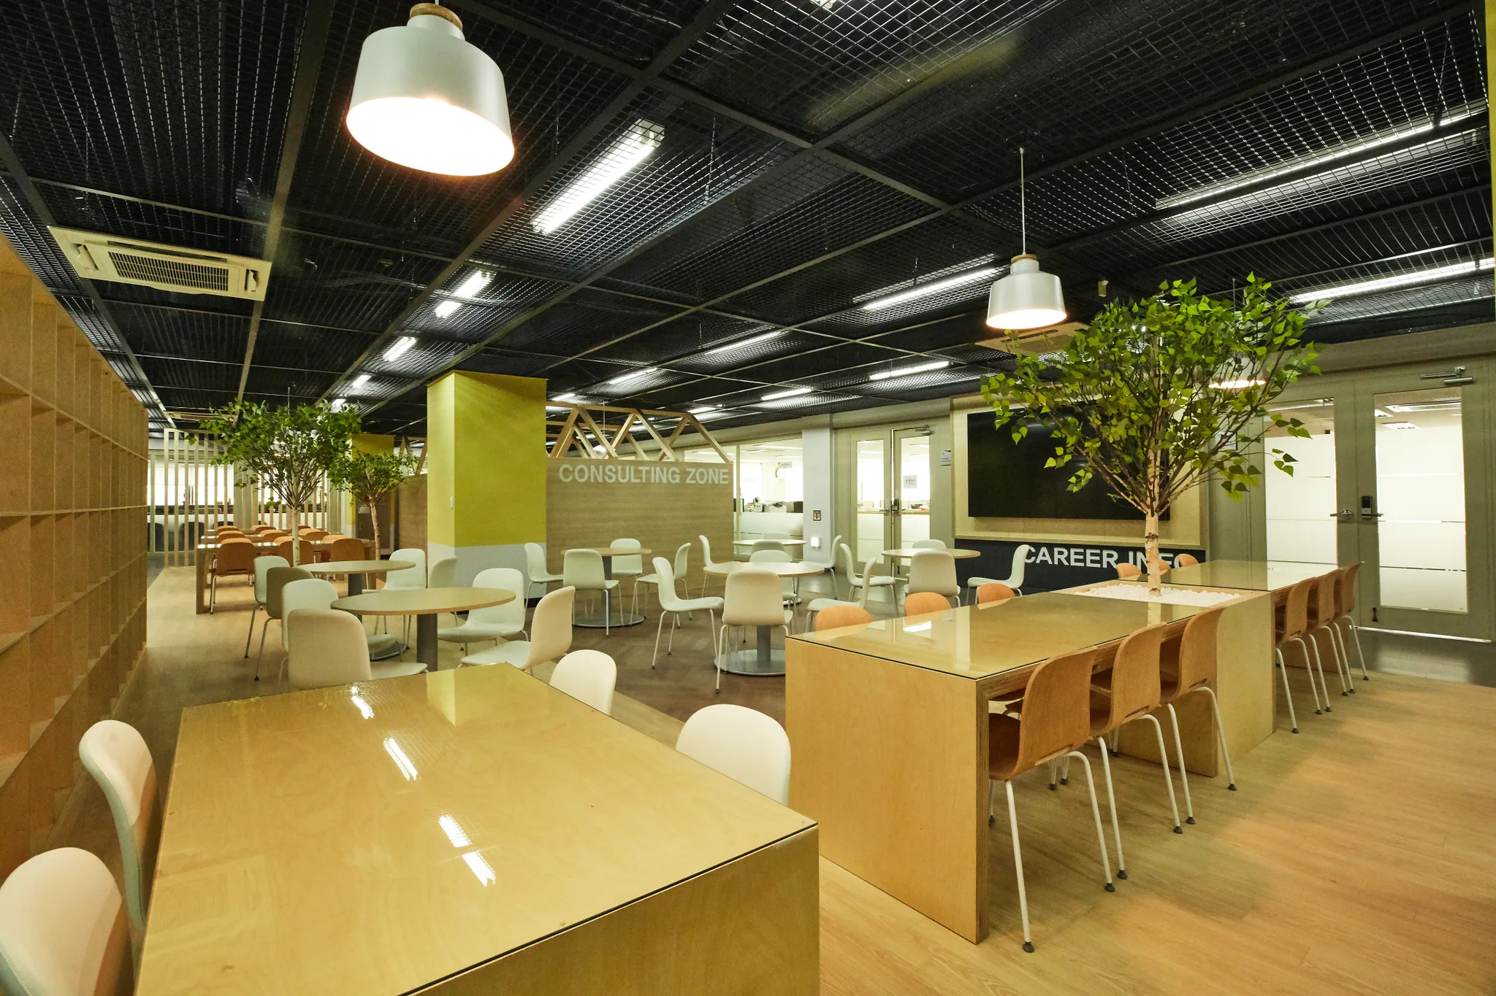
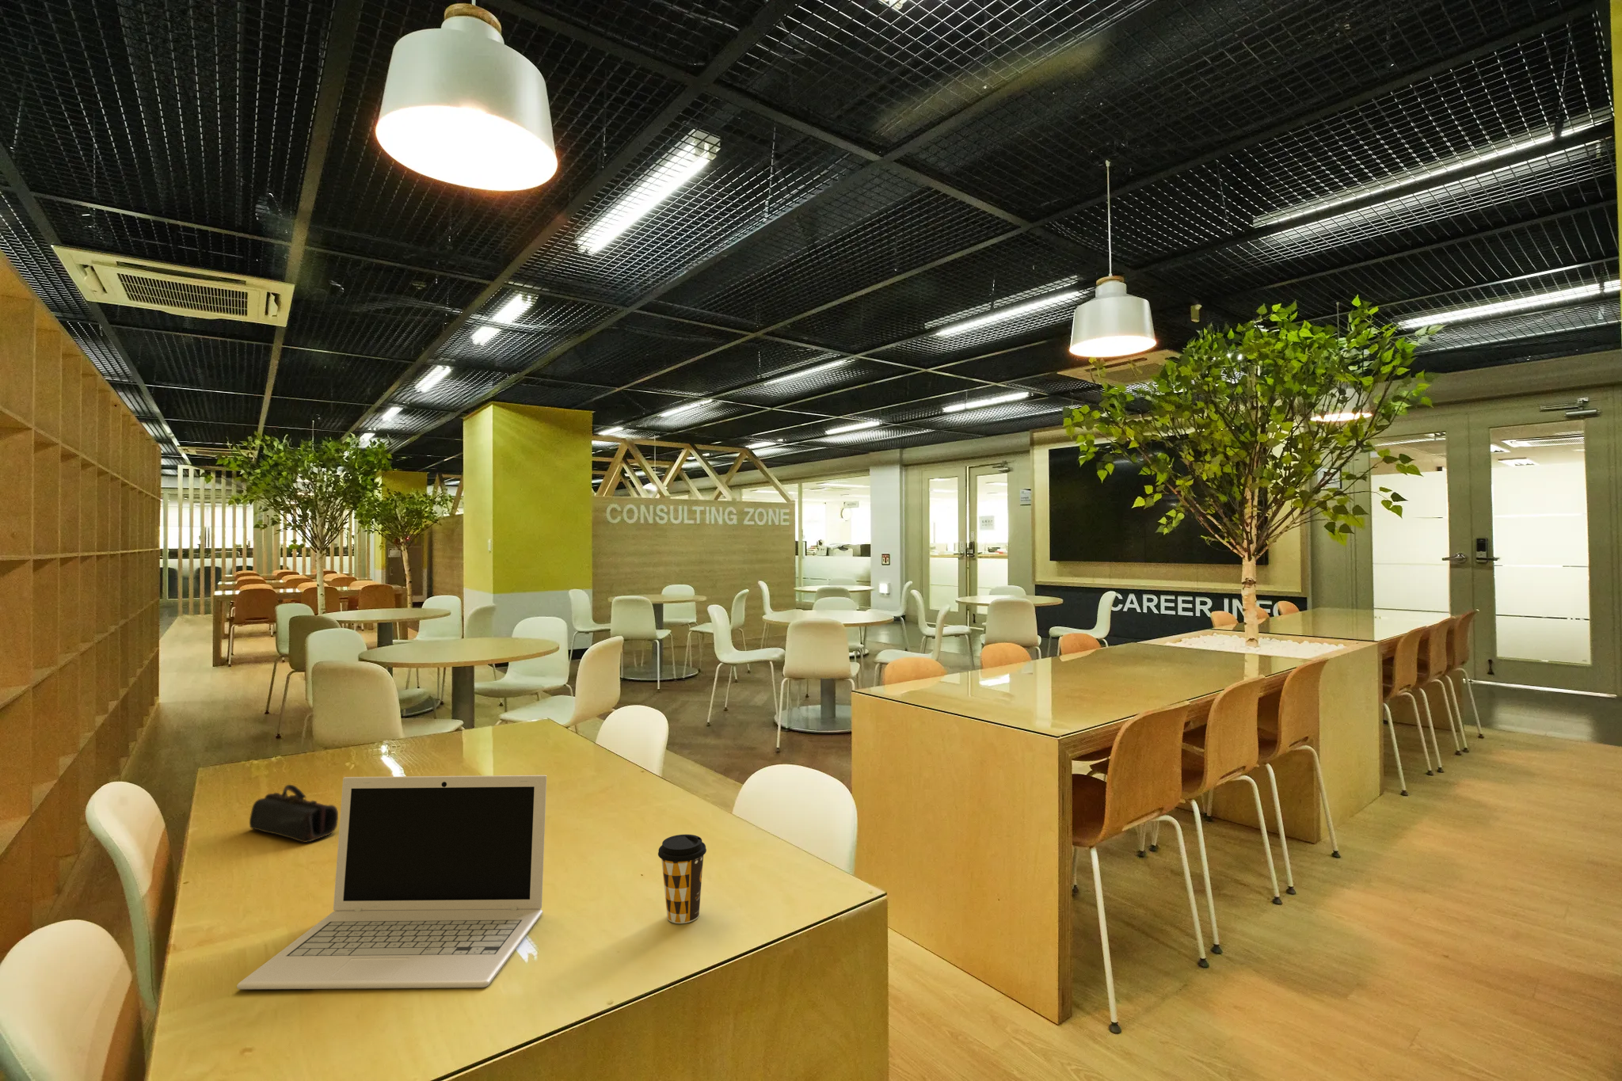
+ pencil case [248,784,339,843]
+ laptop [236,775,548,991]
+ coffee cup [657,834,707,924]
